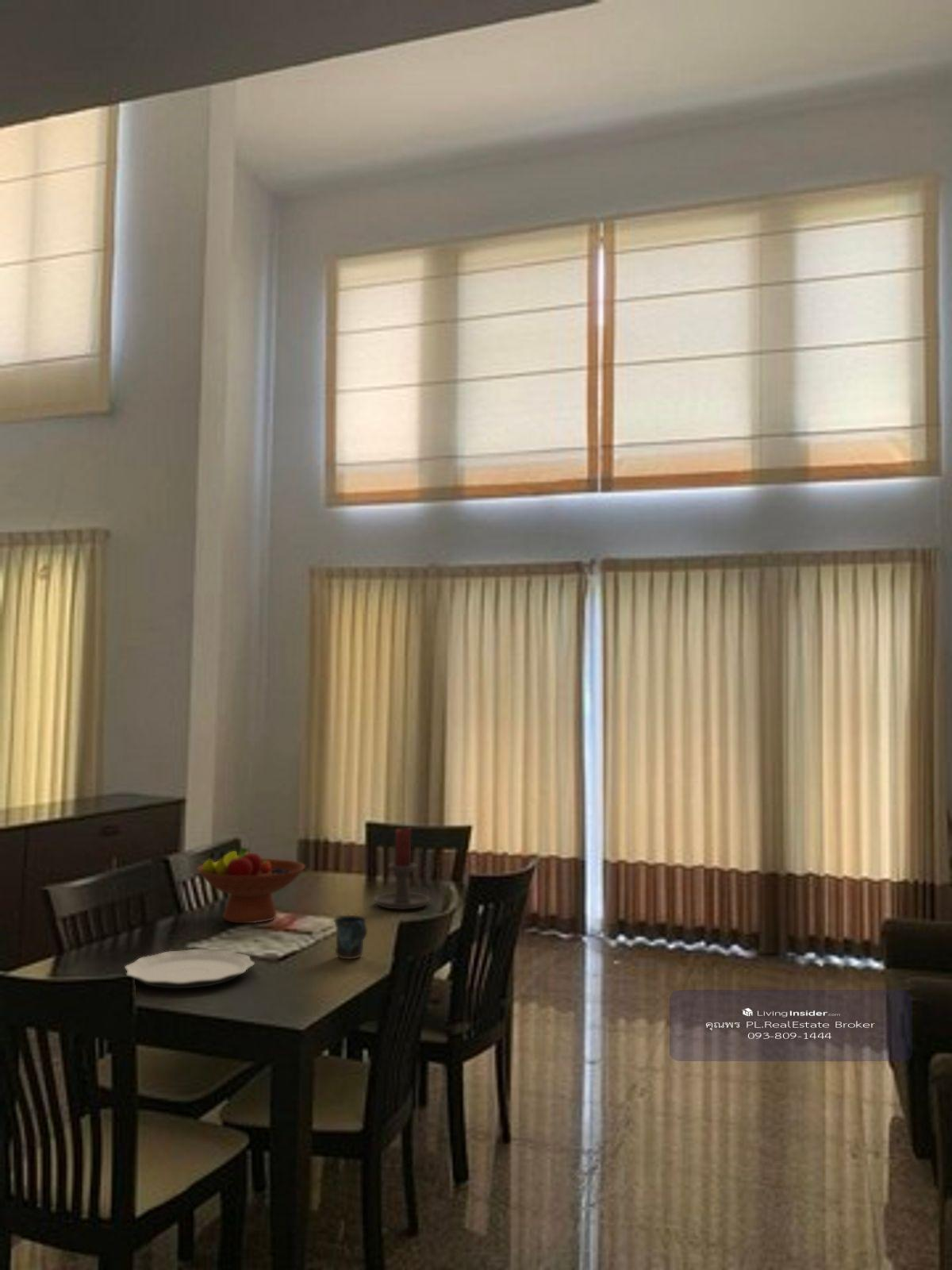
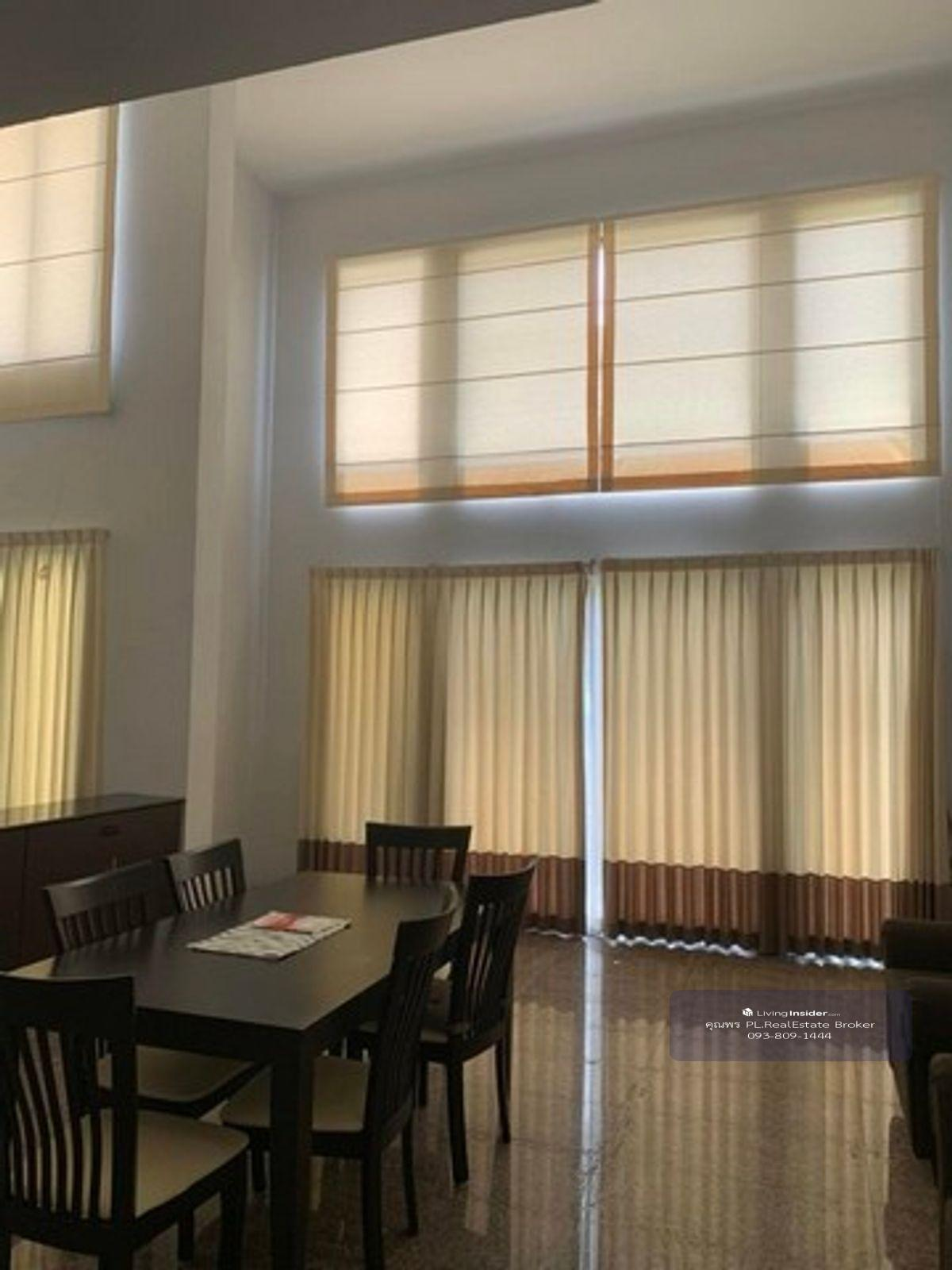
- mug [332,914,368,960]
- candle holder [374,826,431,910]
- fruit bowl [196,847,306,924]
- plate [124,949,255,989]
